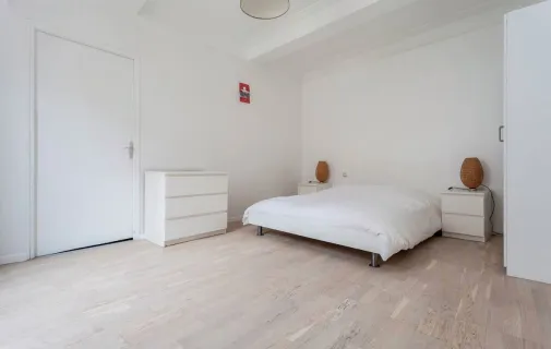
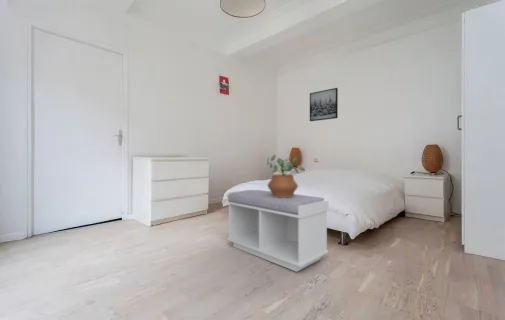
+ bench [226,189,329,273]
+ wall art [309,87,339,122]
+ potted plant [266,154,306,198]
